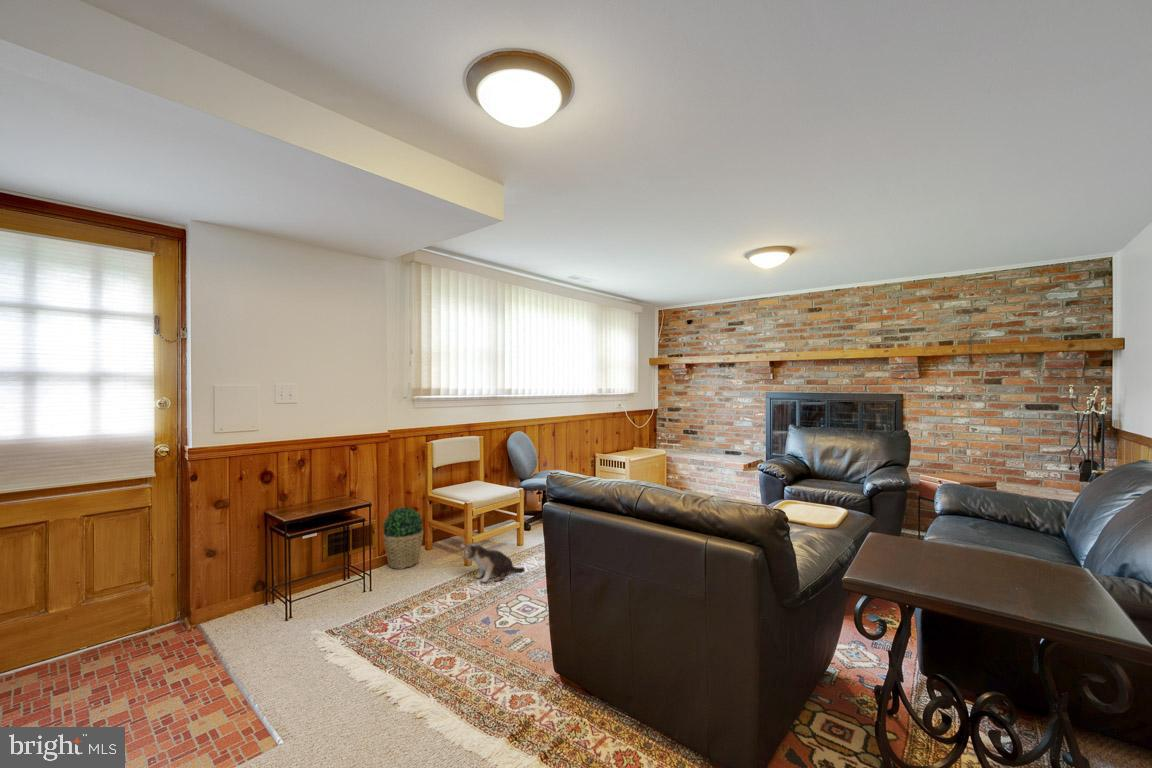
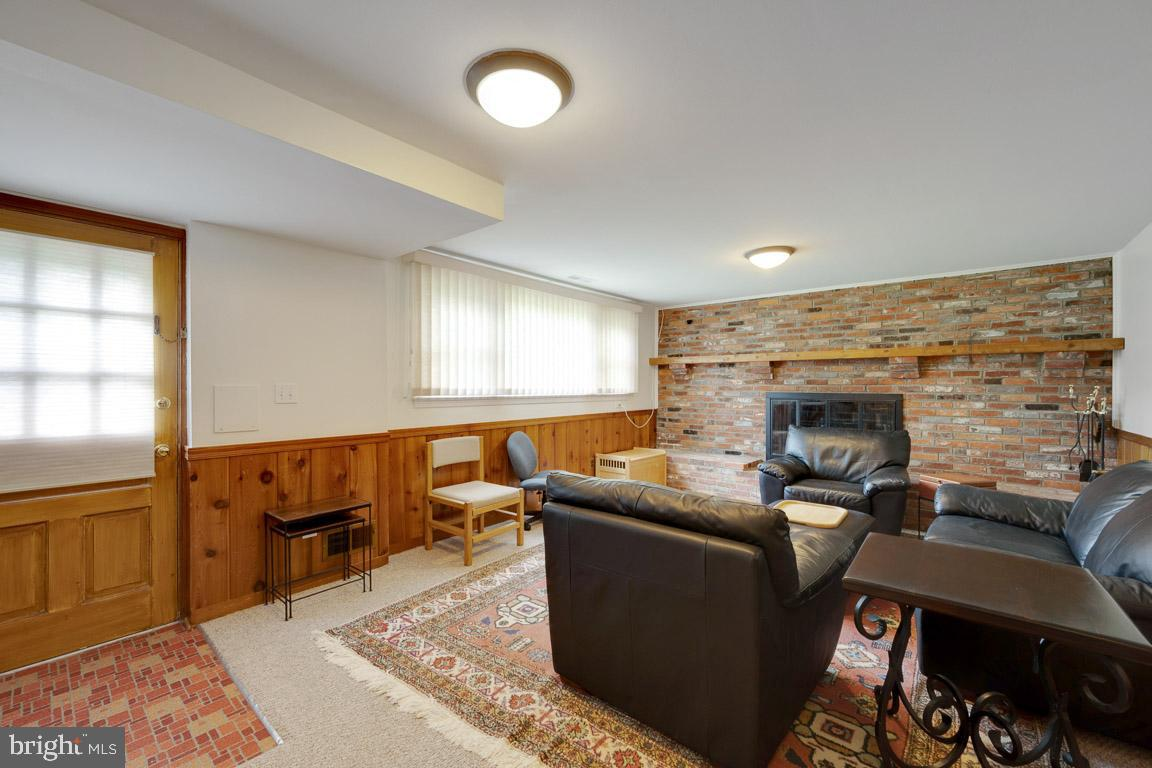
- plush toy [459,542,526,583]
- potted plant [381,506,424,570]
